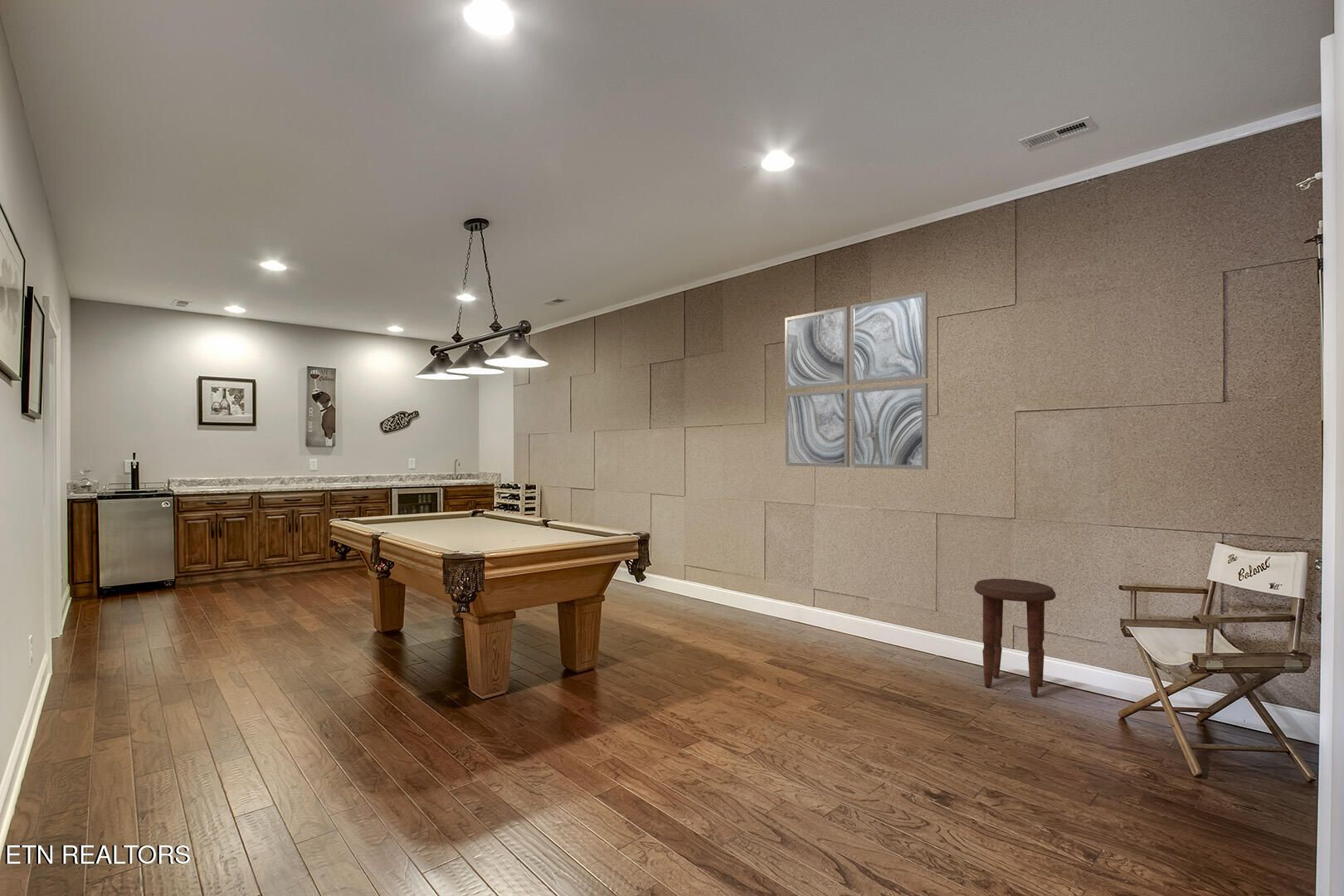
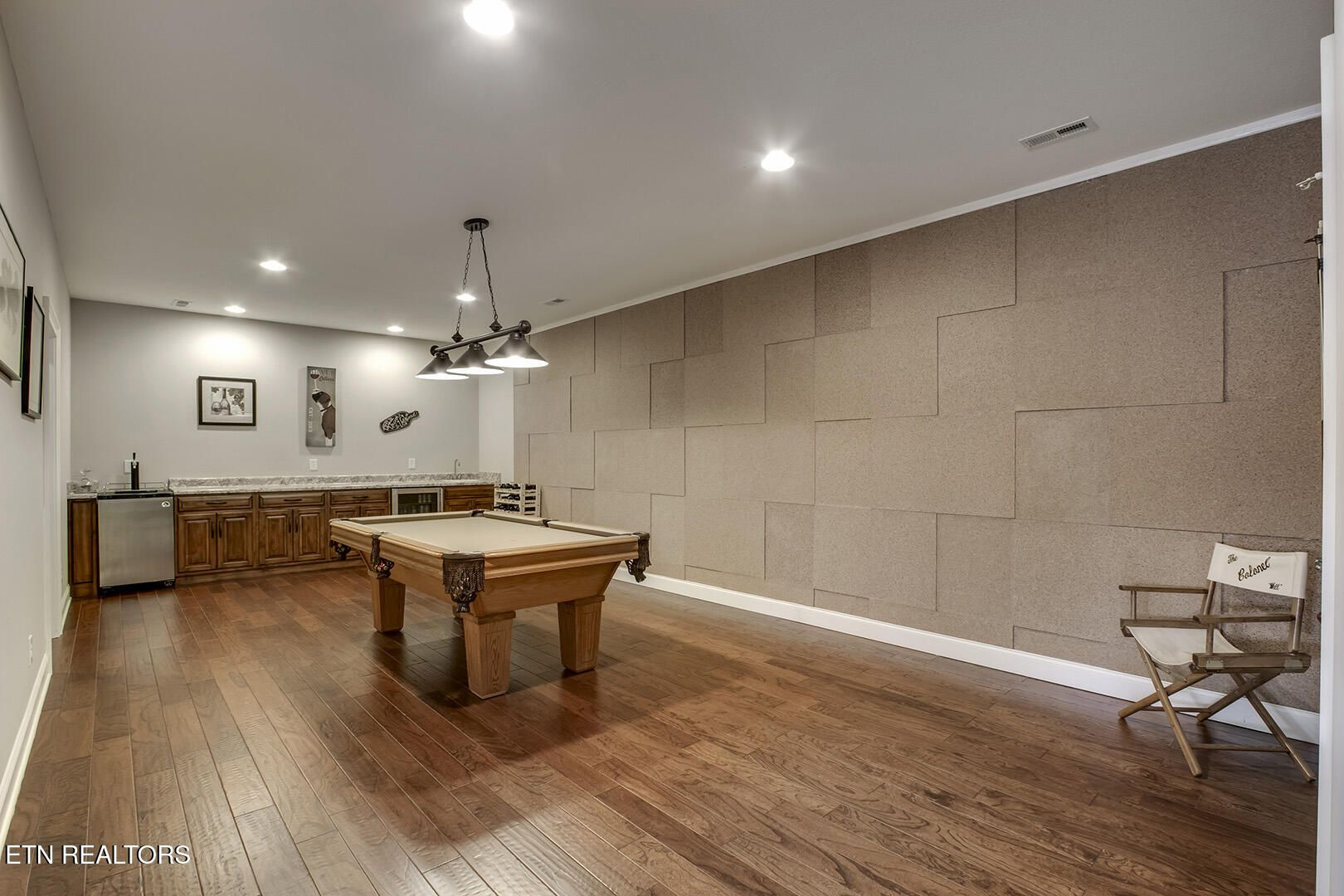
- side table [973,578,1057,697]
- wall art [784,291,929,470]
